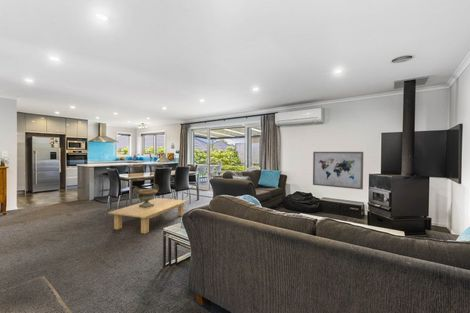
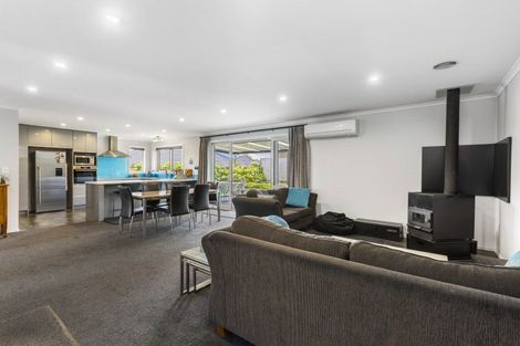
- coffee table [107,197,189,235]
- wall art [312,151,364,190]
- decorative urn [132,183,160,208]
